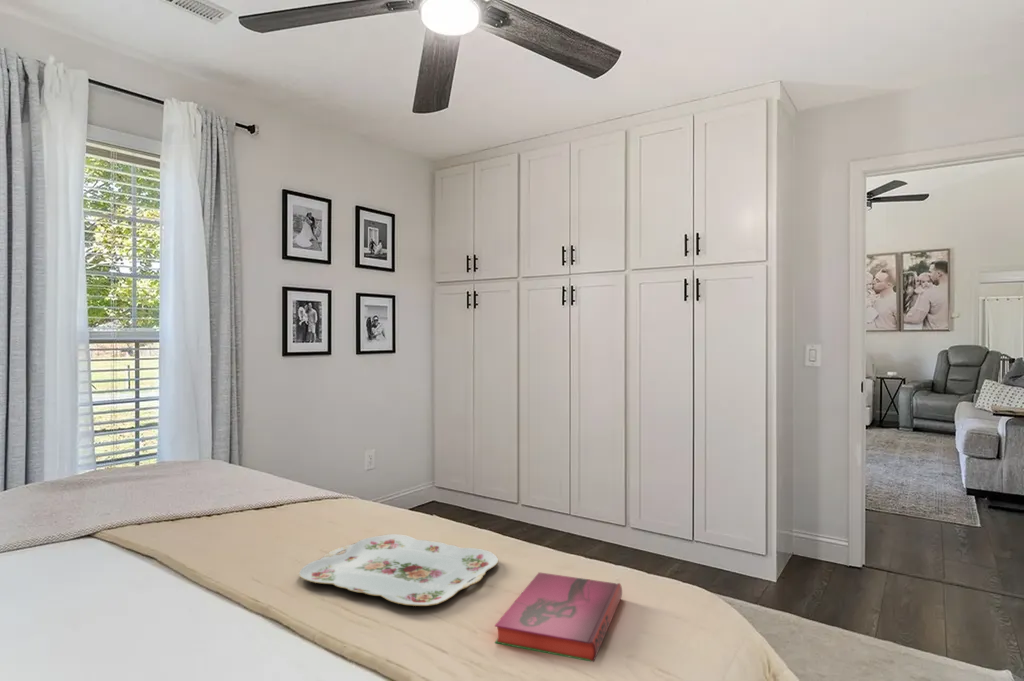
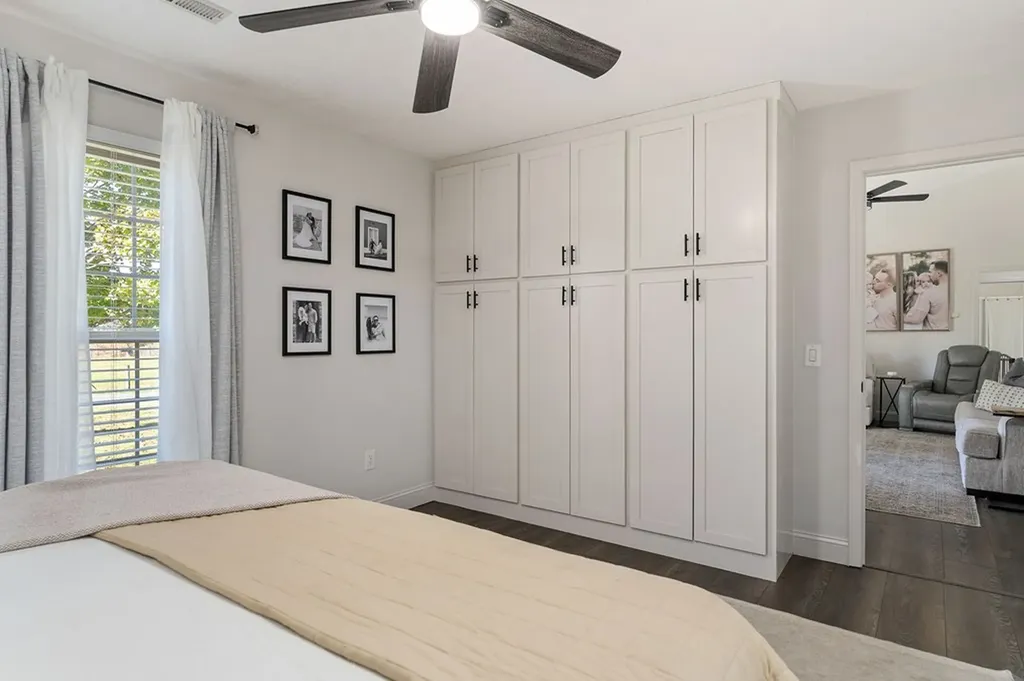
- hardback book [494,571,623,663]
- serving tray [298,533,499,607]
